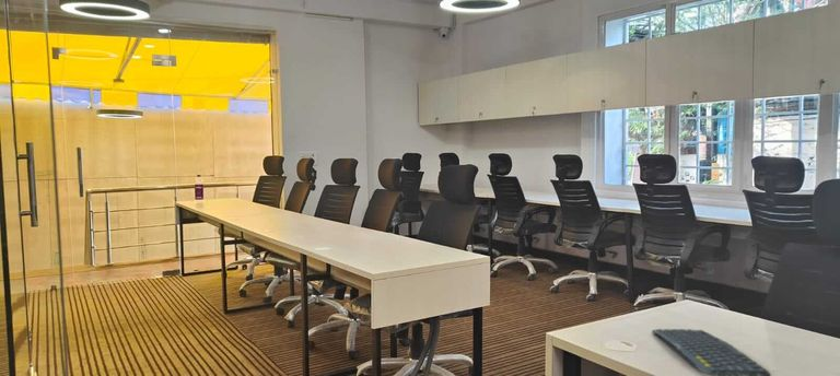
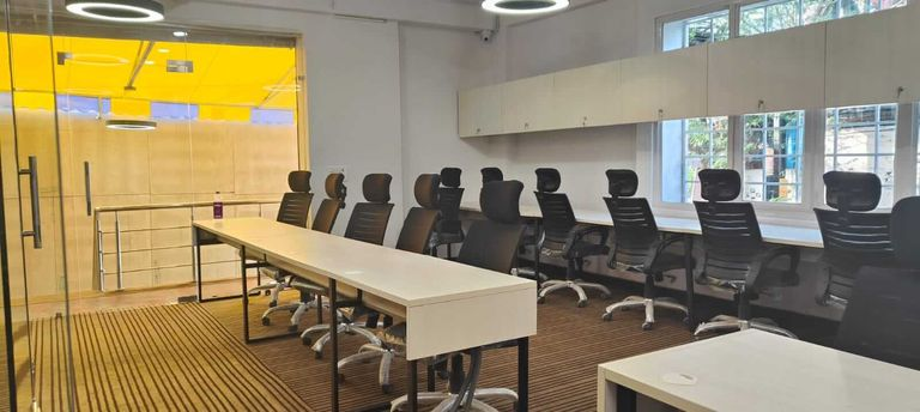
- keyboard [651,328,772,376]
